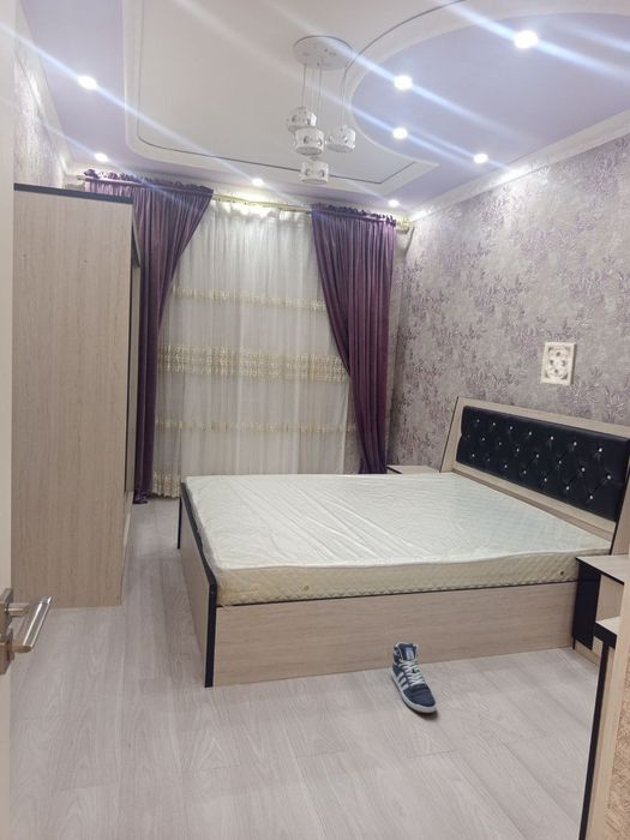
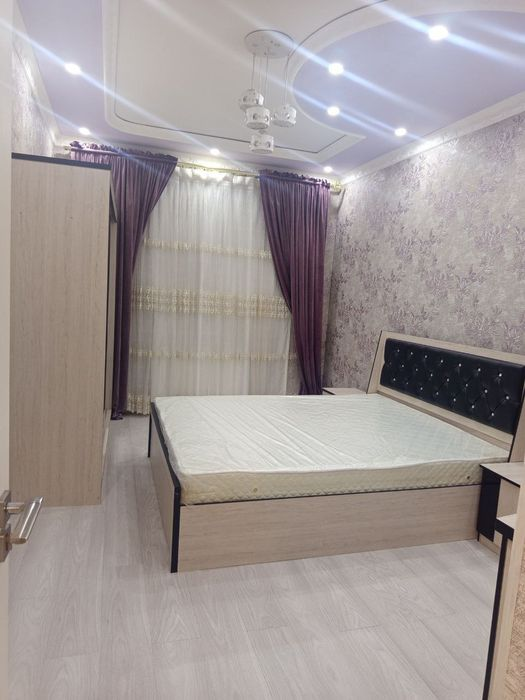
- wall ornament [540,341,578,388]
- sneaker [390,641,438,714]
